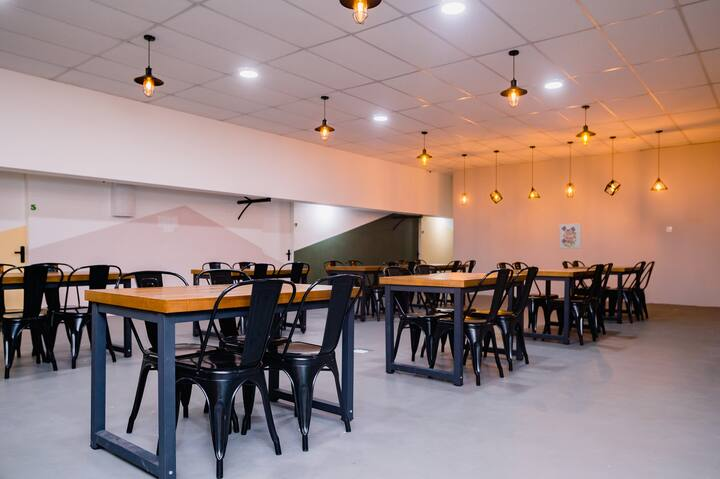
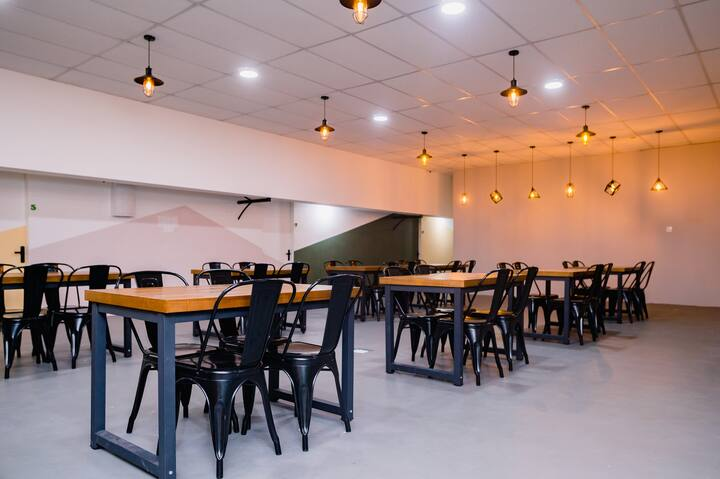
- wall art [558,223,582,250]
